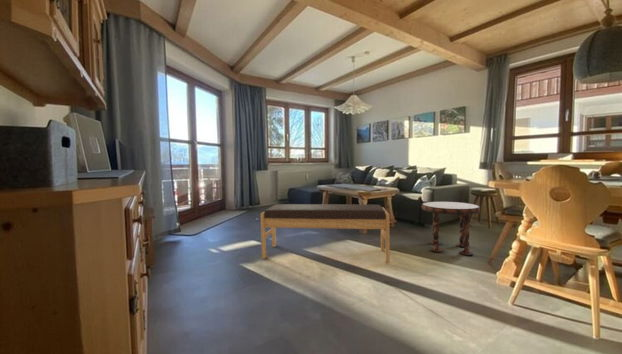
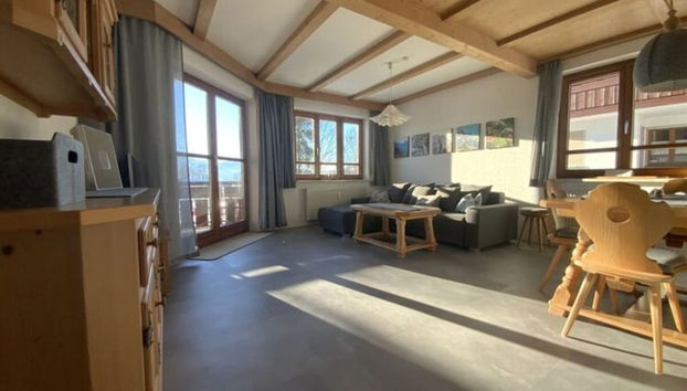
- side table [421,200,481,256]
- bench [260,203,391,264]
